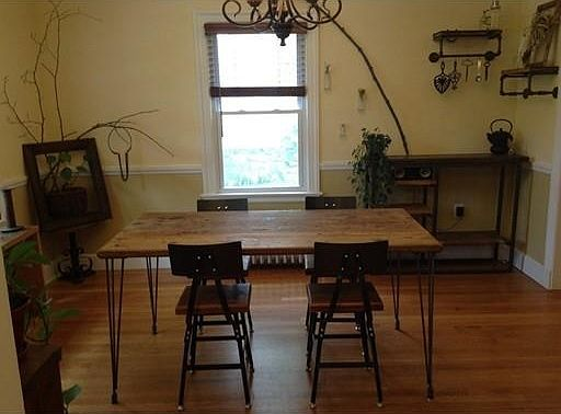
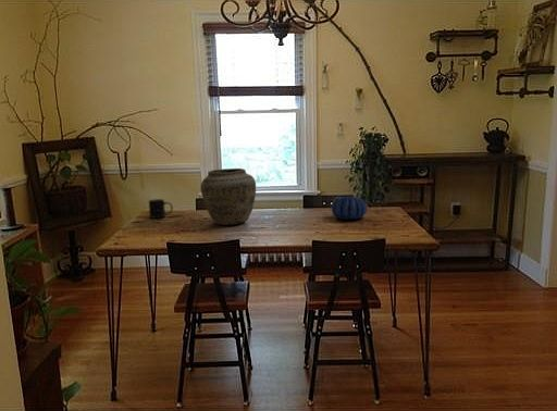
+ mug [148,198,174,220]
+ decorative bowl [331,196,368,221]
+ vase [200,167,257,226]
